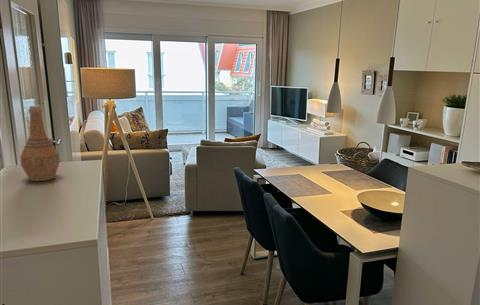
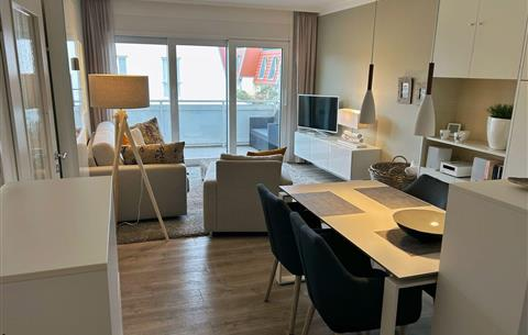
- vase [19,105,61,182]
